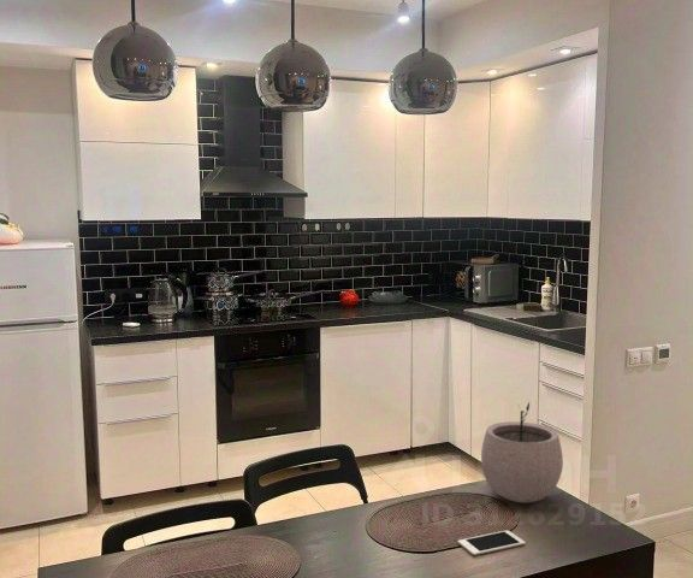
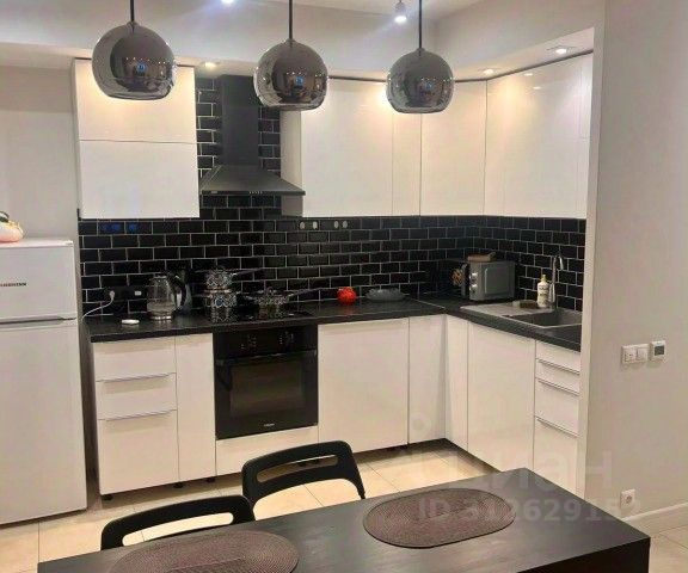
- cell phone [457,529,526,556]
- plant pot [480,401,564,505]
